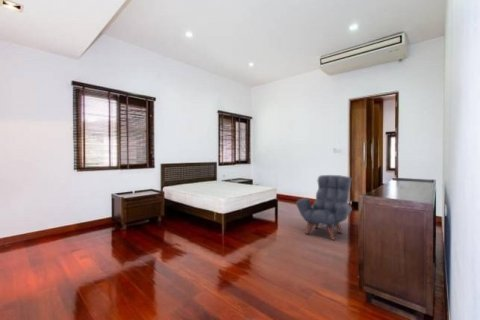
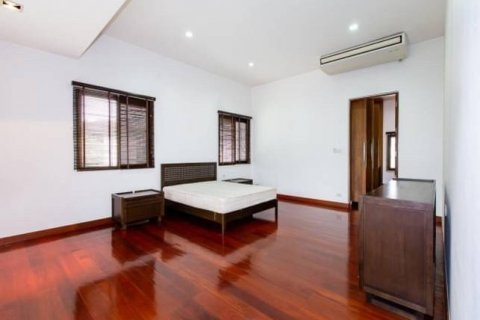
- armchair [295,174,353,241]
